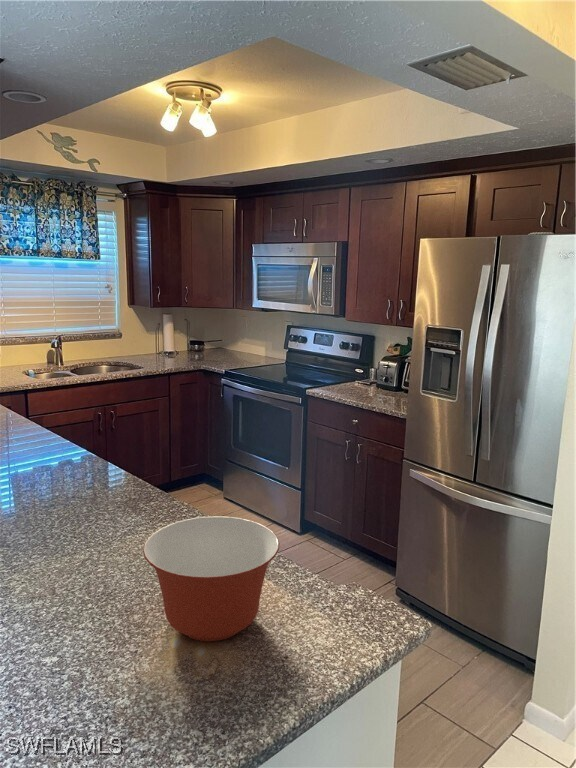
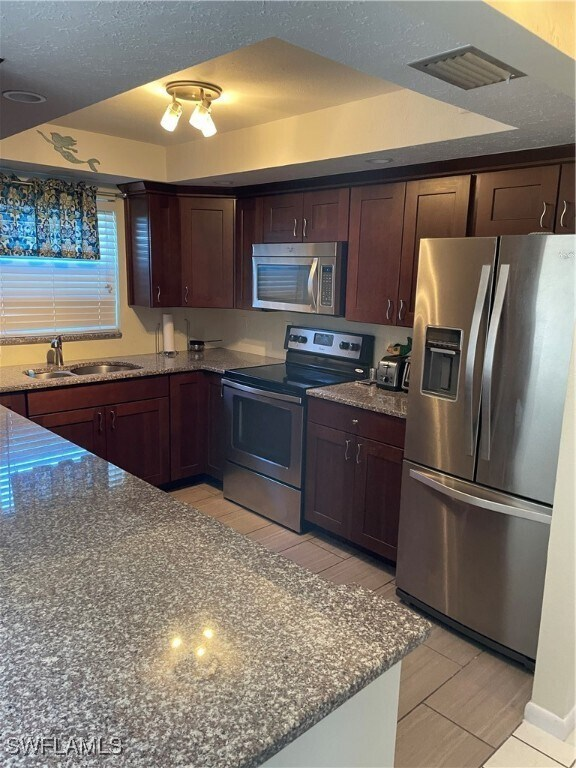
- mixing bowl [142,515,281,642]
